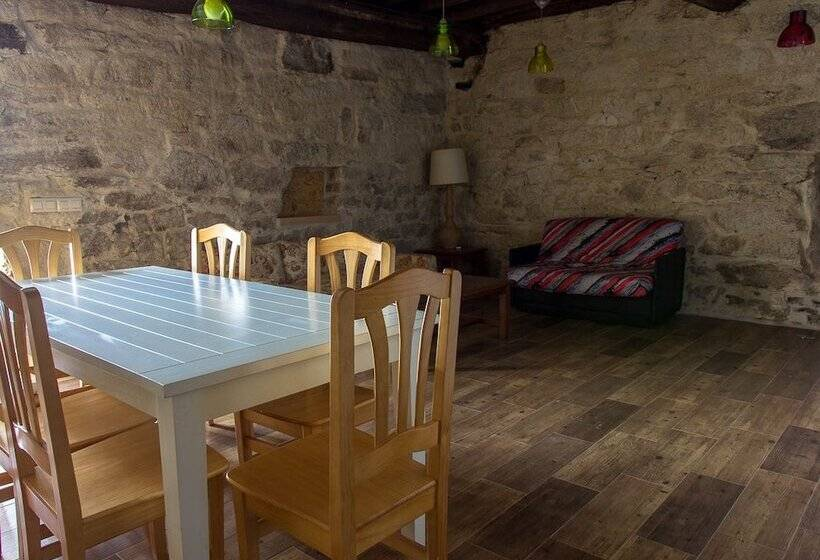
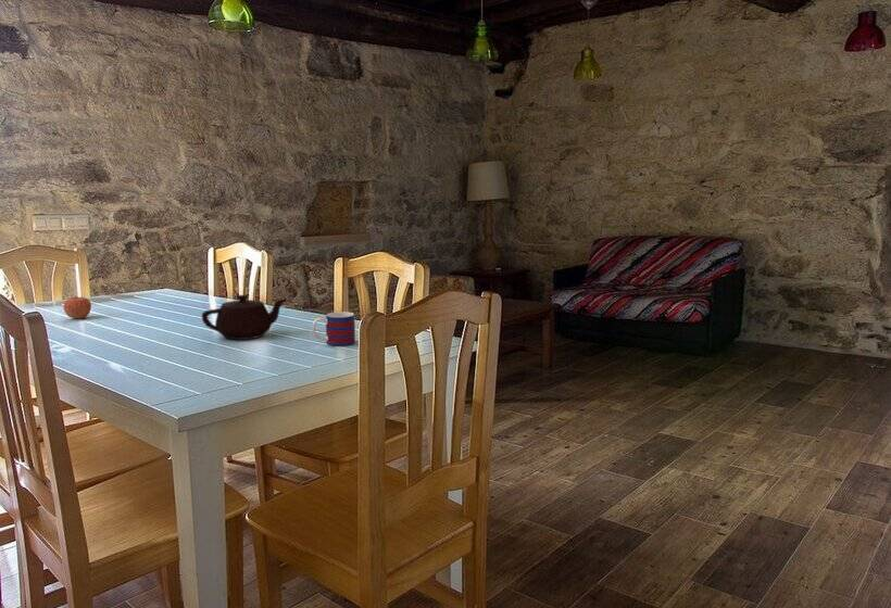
+ mug [311,311,356,347]
+ apple [63,294,92,319]
+ teapot [201,294,288,341]
